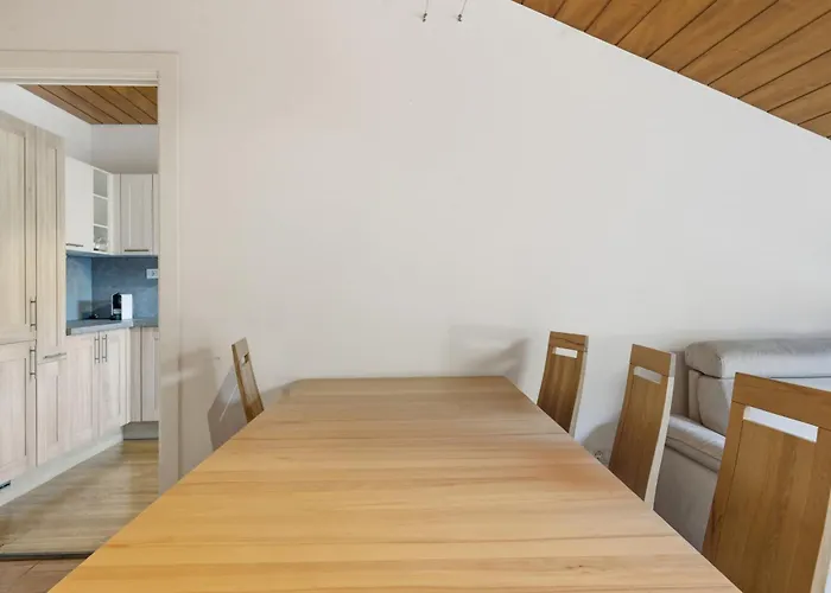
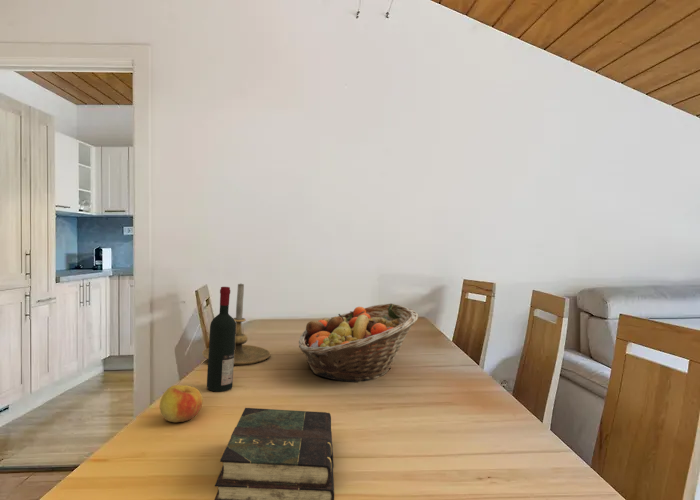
+ alcohol [206,286,236,393]
+ book [213,407,335,500]
+ apple [158,384,204,423]
+ candle holder [201,283,271,366]
+ fruit basket [298,302,419,383]
